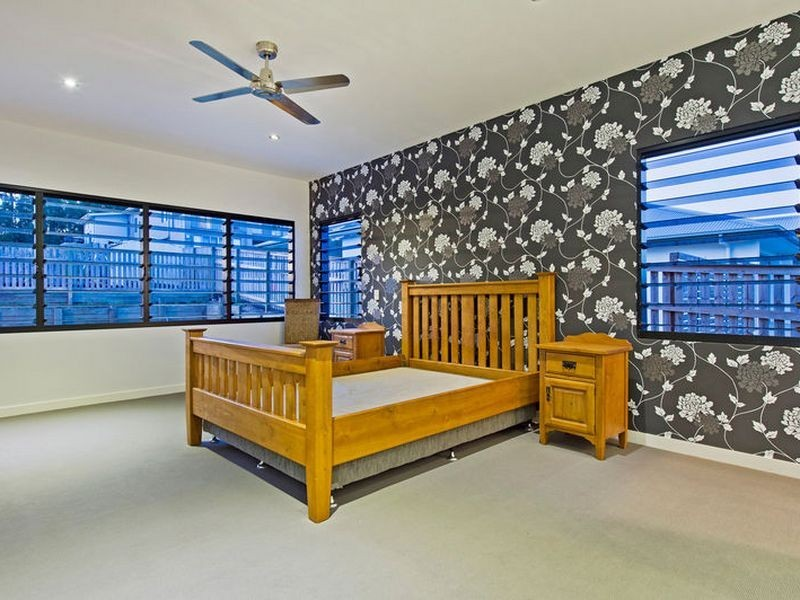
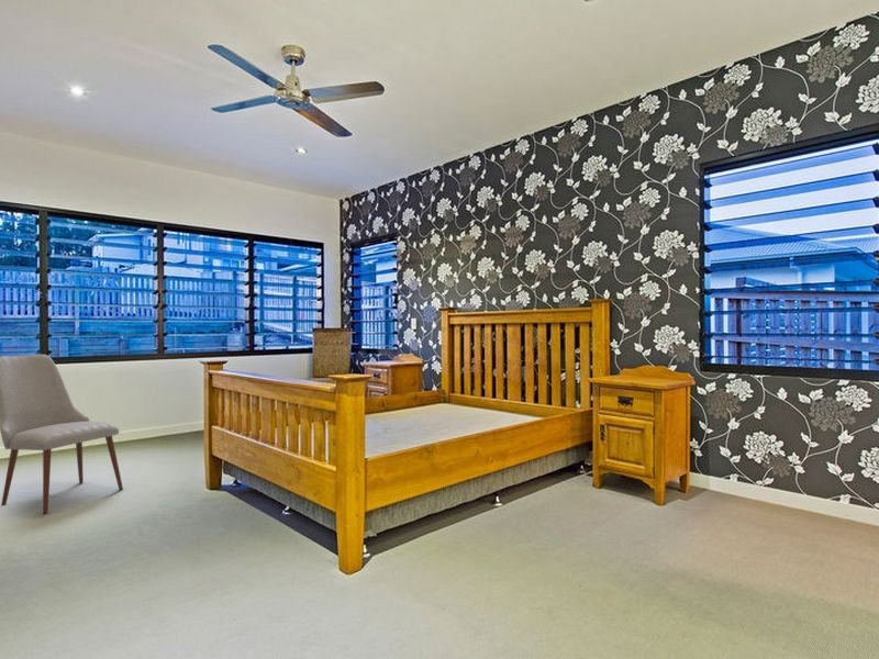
+ chair [0,354,124,515]
